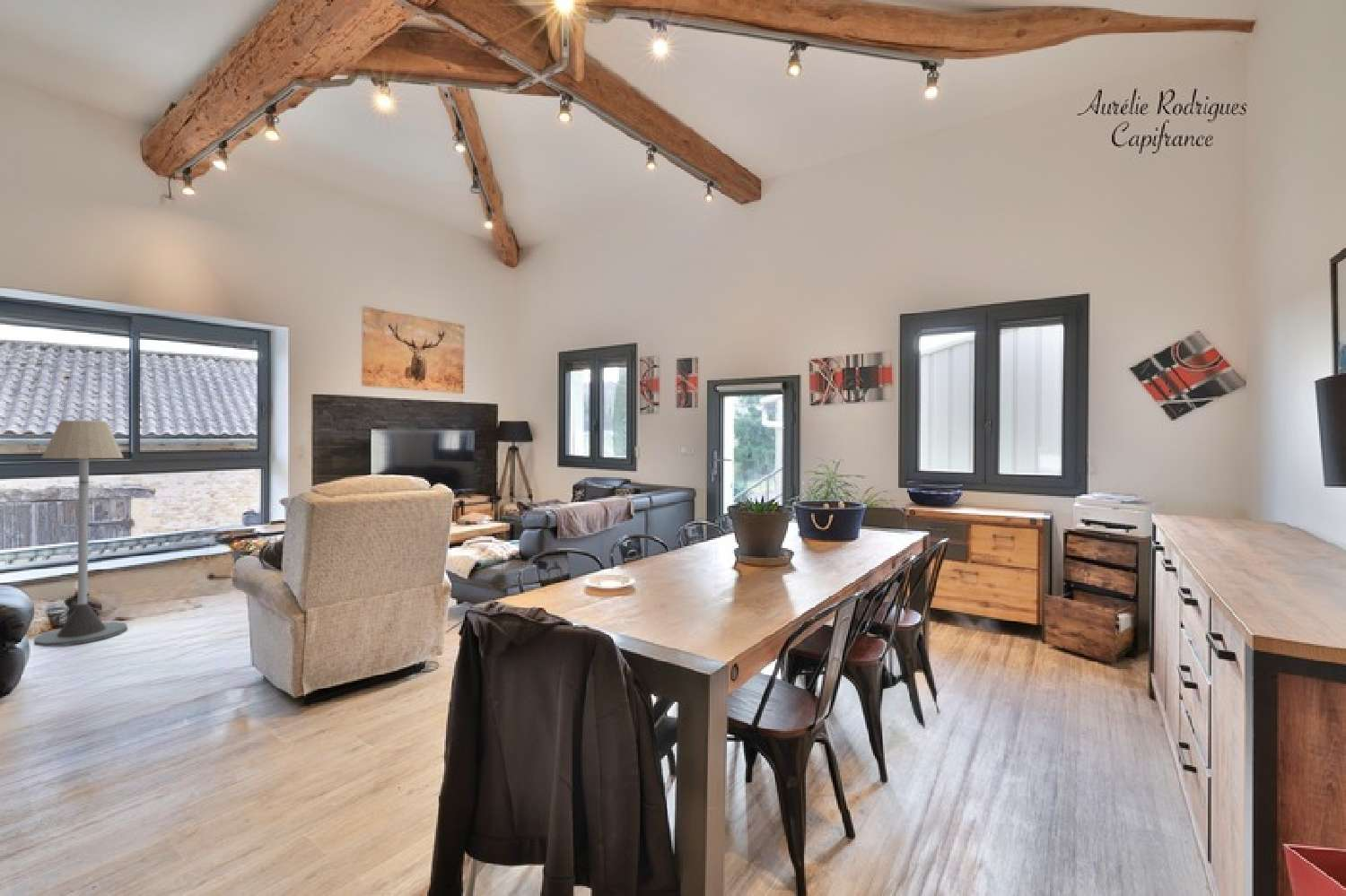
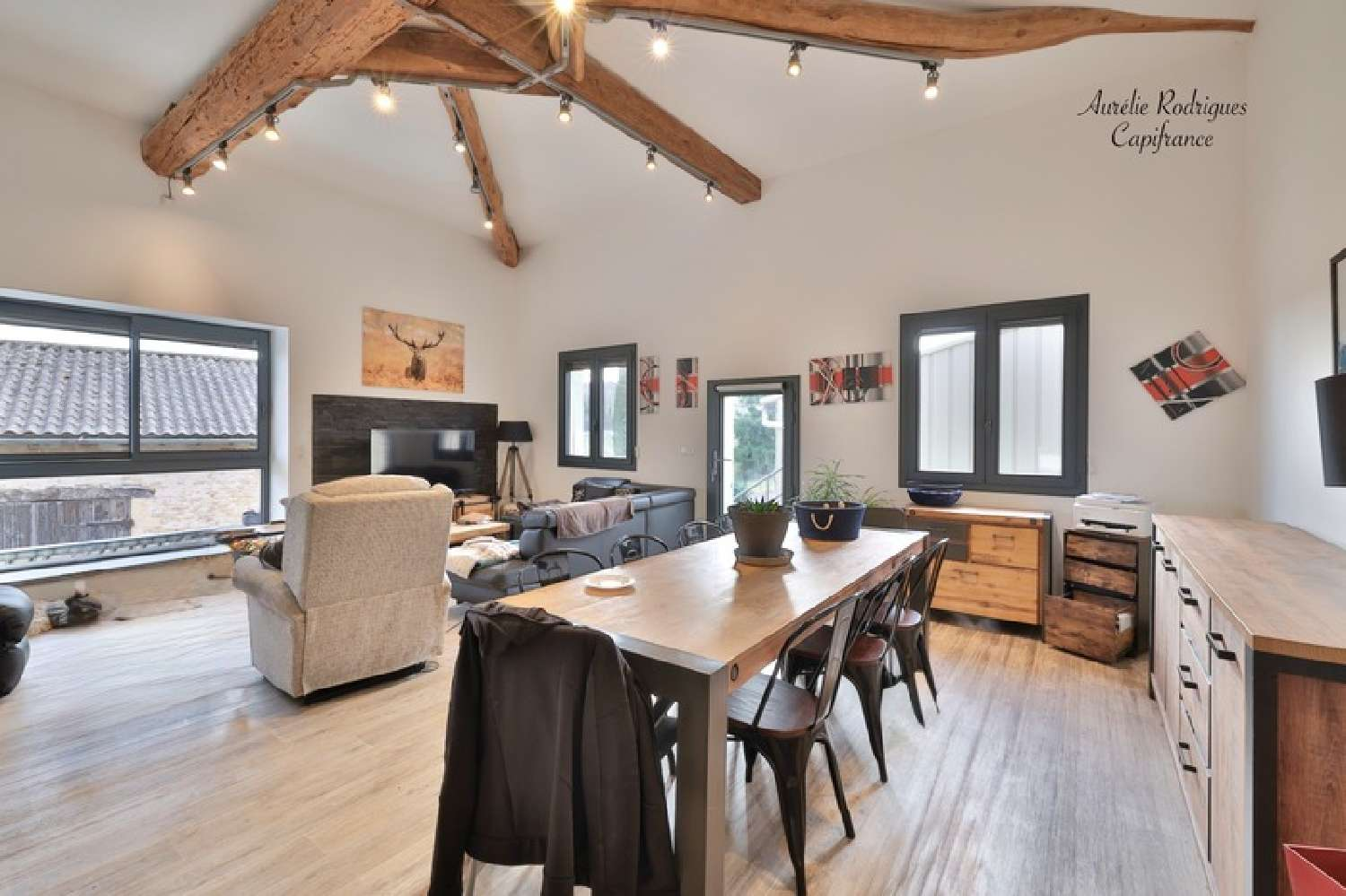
- floor lamp [33,420,128,648]
